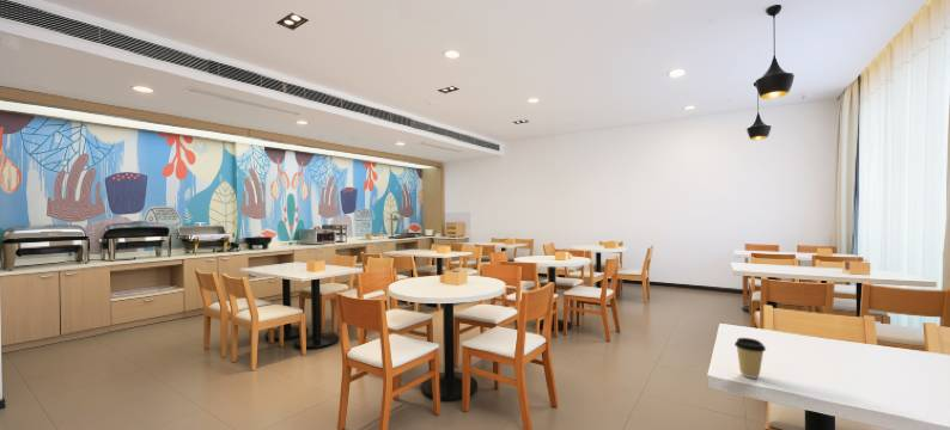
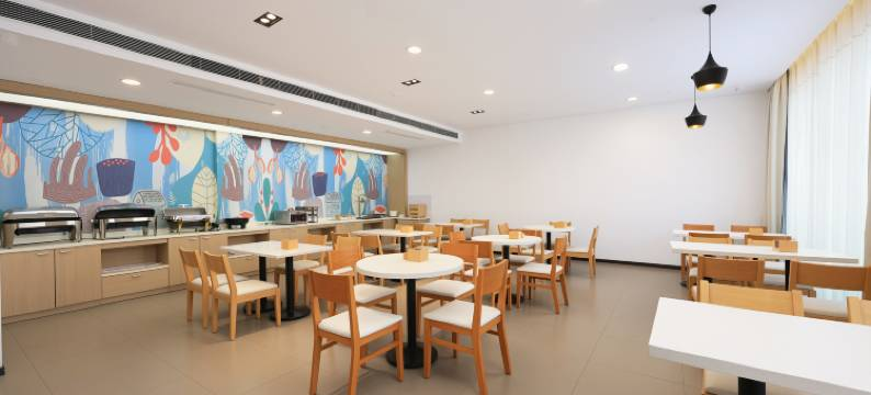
- coffee cup [733,337,767,380]
